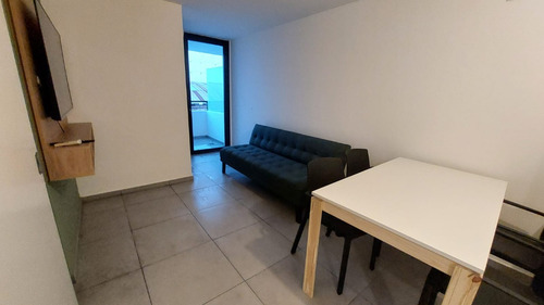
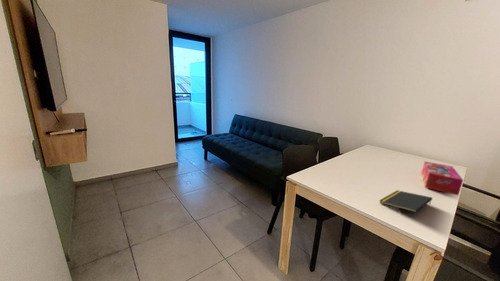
+ tissue box [420,160,464,196]
+ notepad [378,189,433,213]
